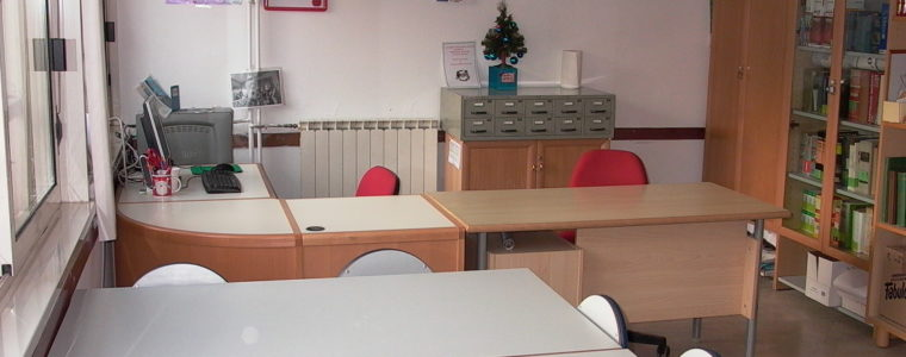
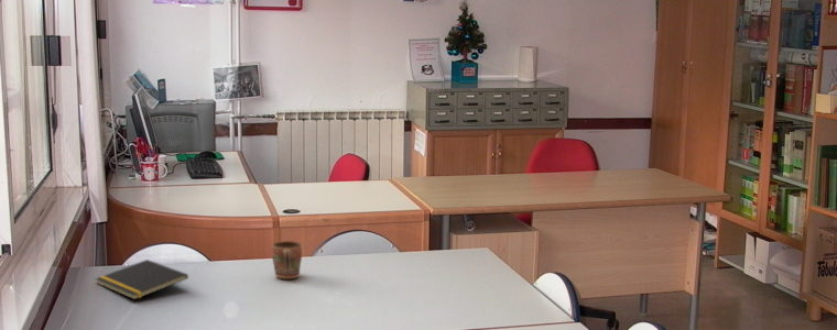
+ mug [271,240,303,279]
+ notepad [95,258,189,300]
